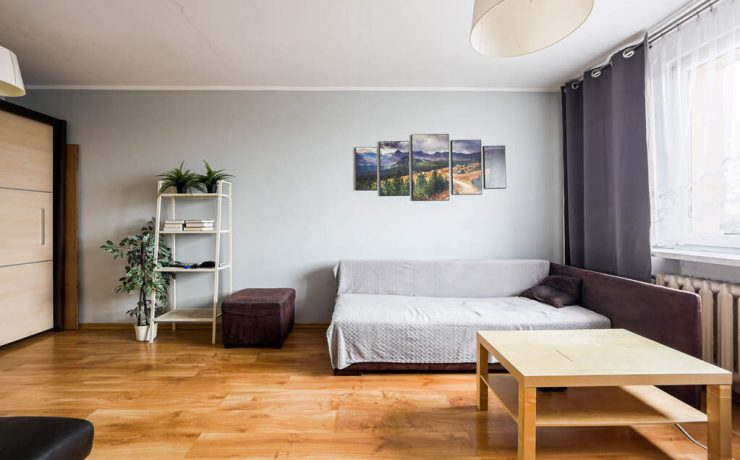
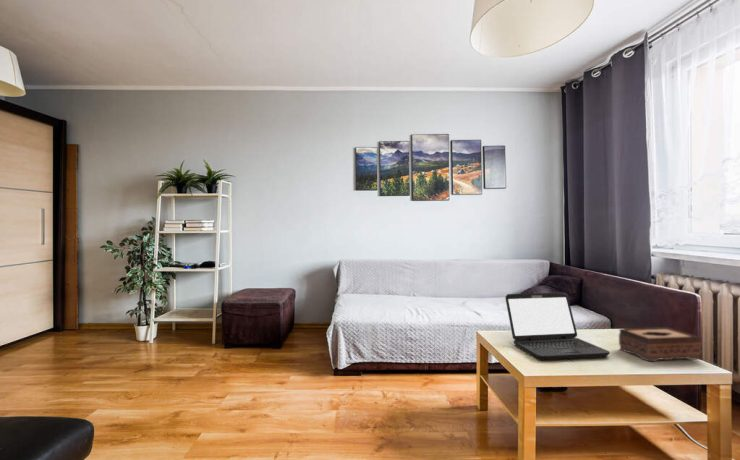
+ laptop [504,292,611,361]
+ tissue box [618,326,702,362]
